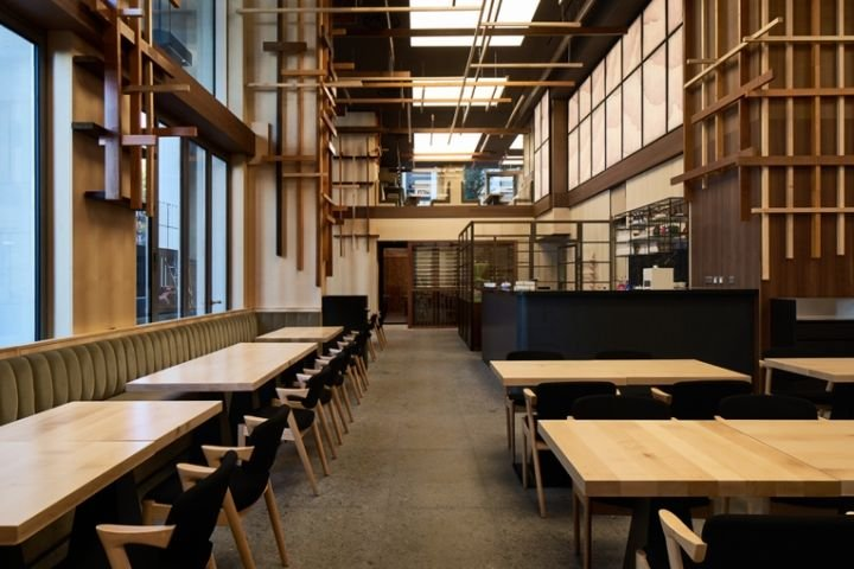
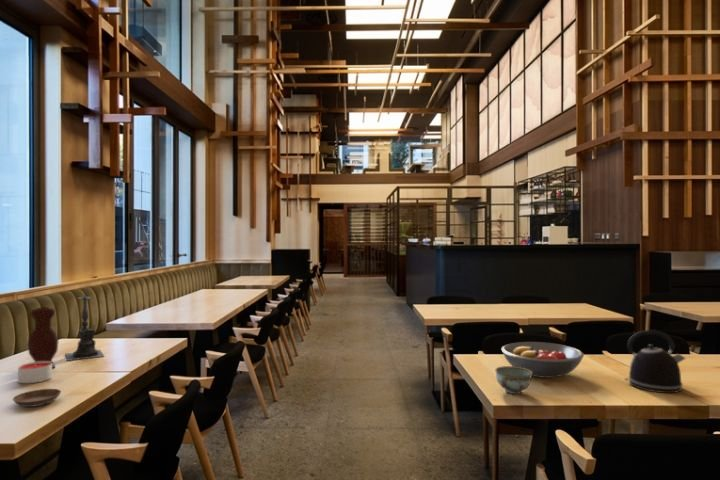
+ kettle [624,329,687,394]
+ bowl [495,365,533,395]
+ vase [26,306,60,369]
+ saucer [12,388,62,408]
+ fruit bowl [500,341,585,379]
+ candle [17,361,53,384]
+ candle holder [64,291,105,362]
